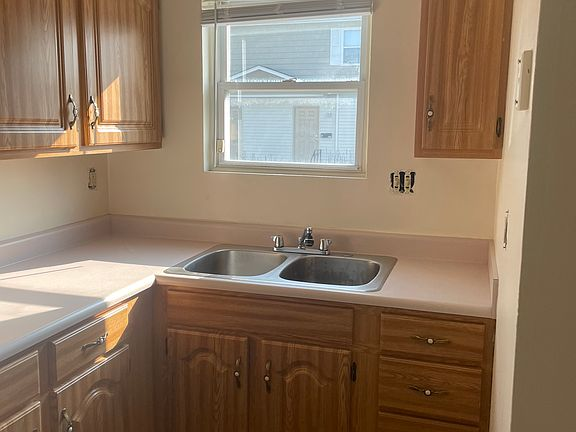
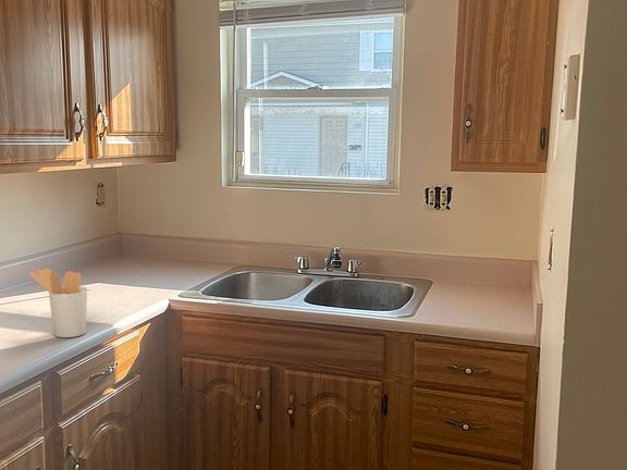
+ utensil holder [28,268,88,338]
